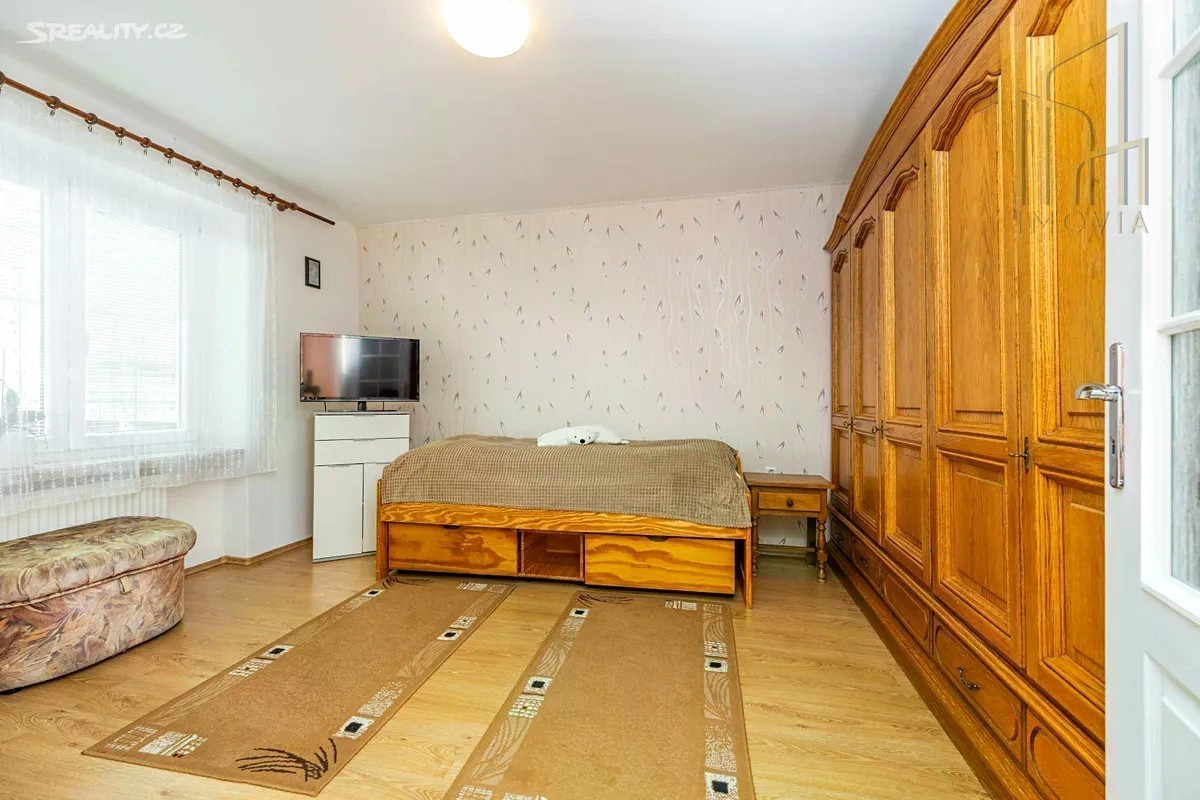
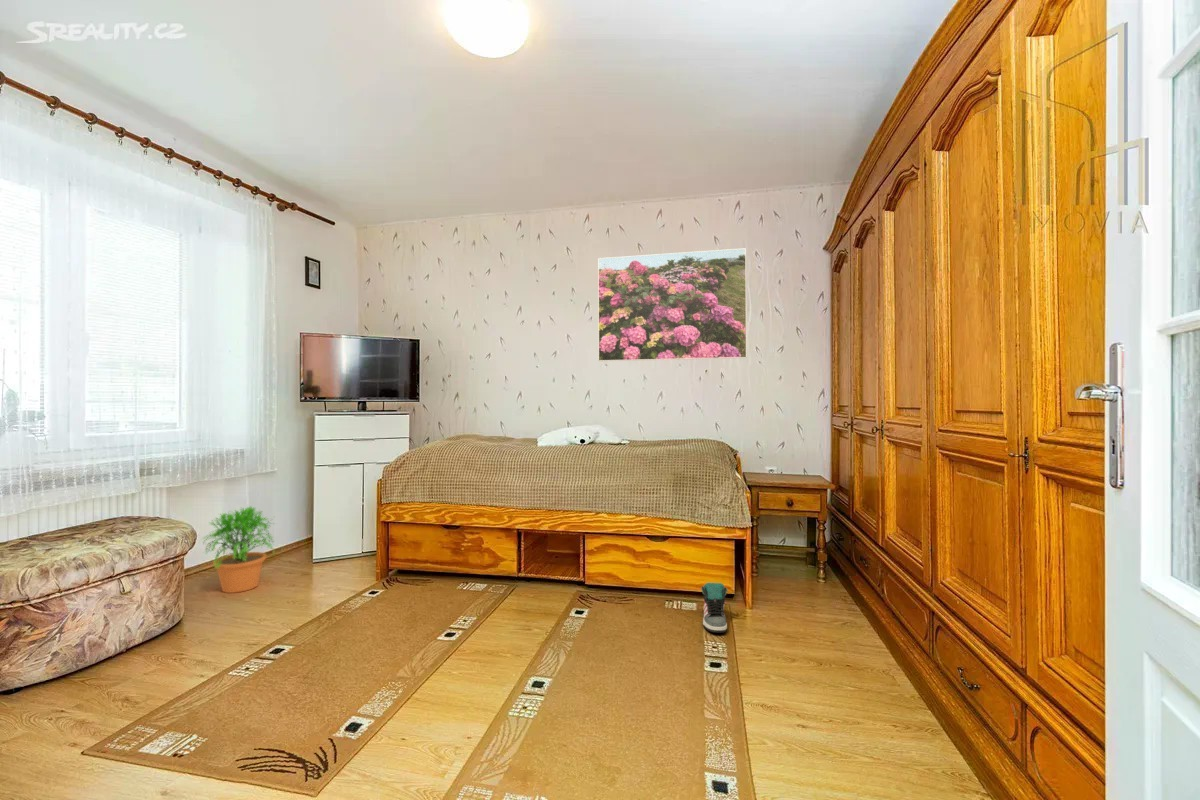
+ potted plant [200,506,278,594]
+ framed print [597,247,748,362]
+ sneaker [700,582,728,634]
